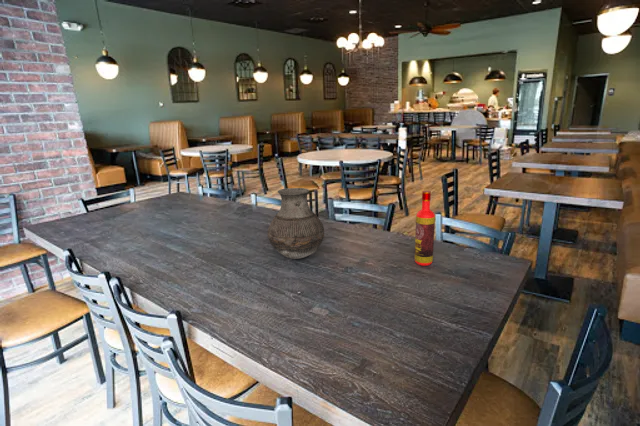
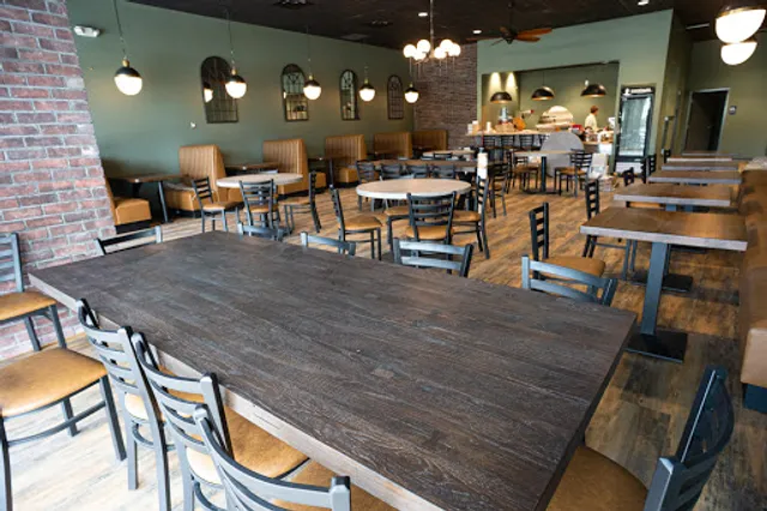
- bottle [414,190,436,267]
- vase [267,187,325,260]
